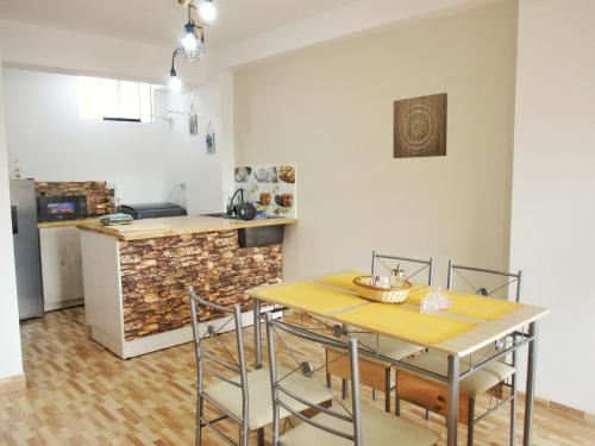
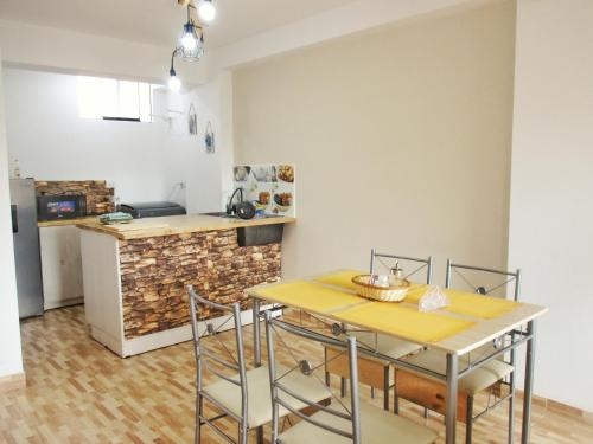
- wall art [392,92,449,159]
